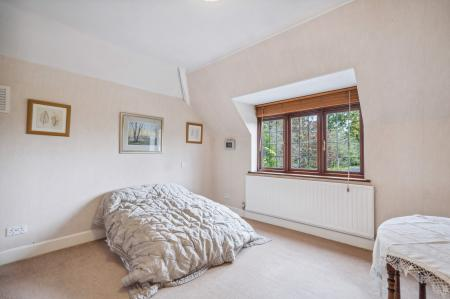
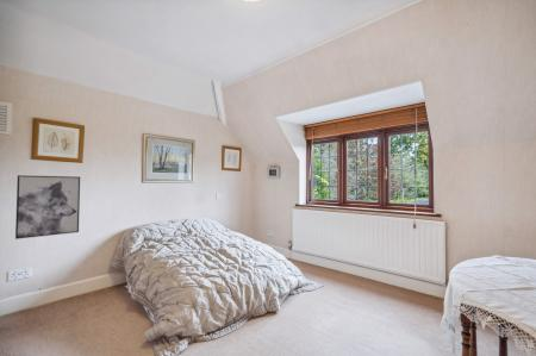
+ wall art [14,174,81,241]
